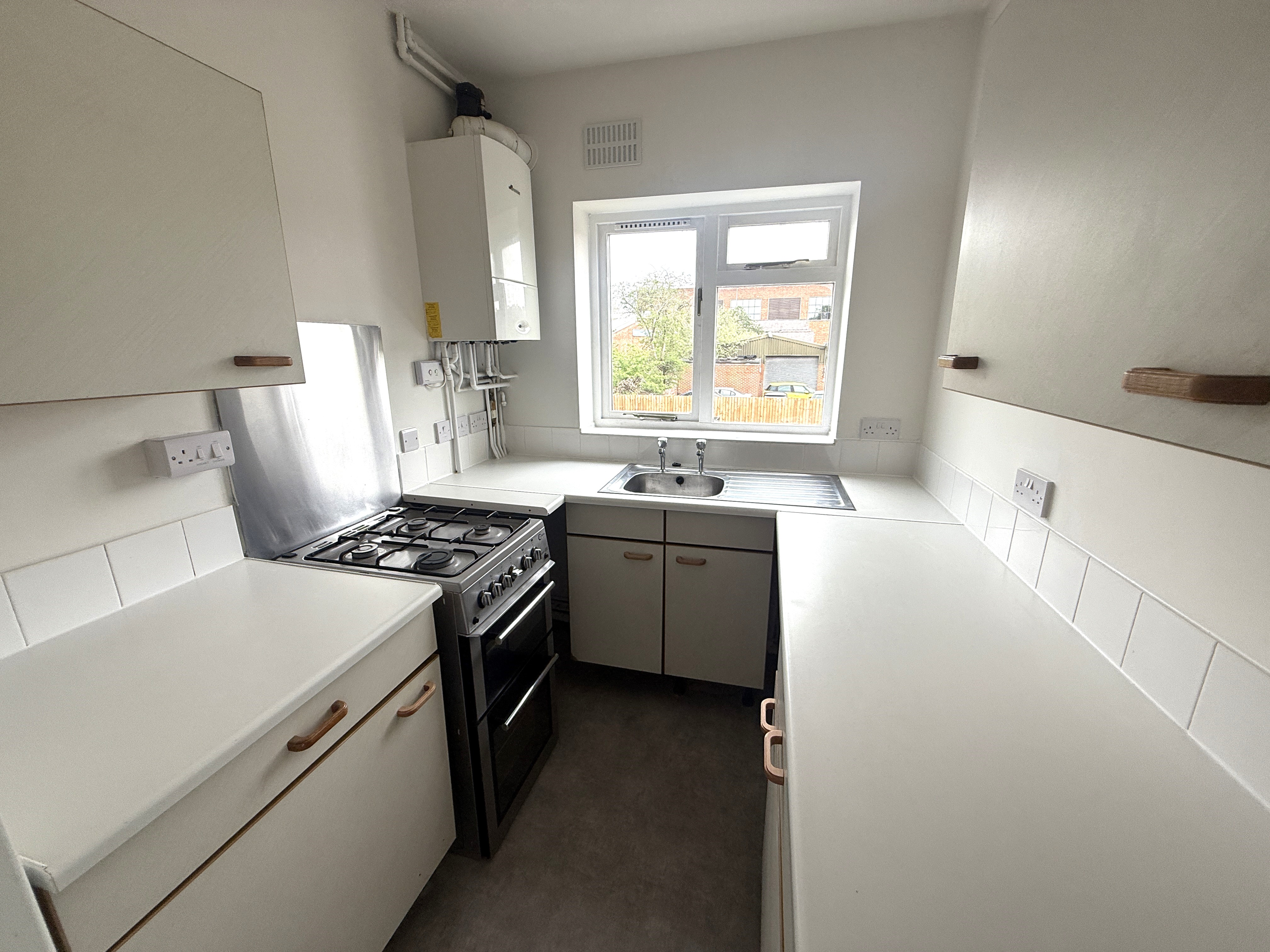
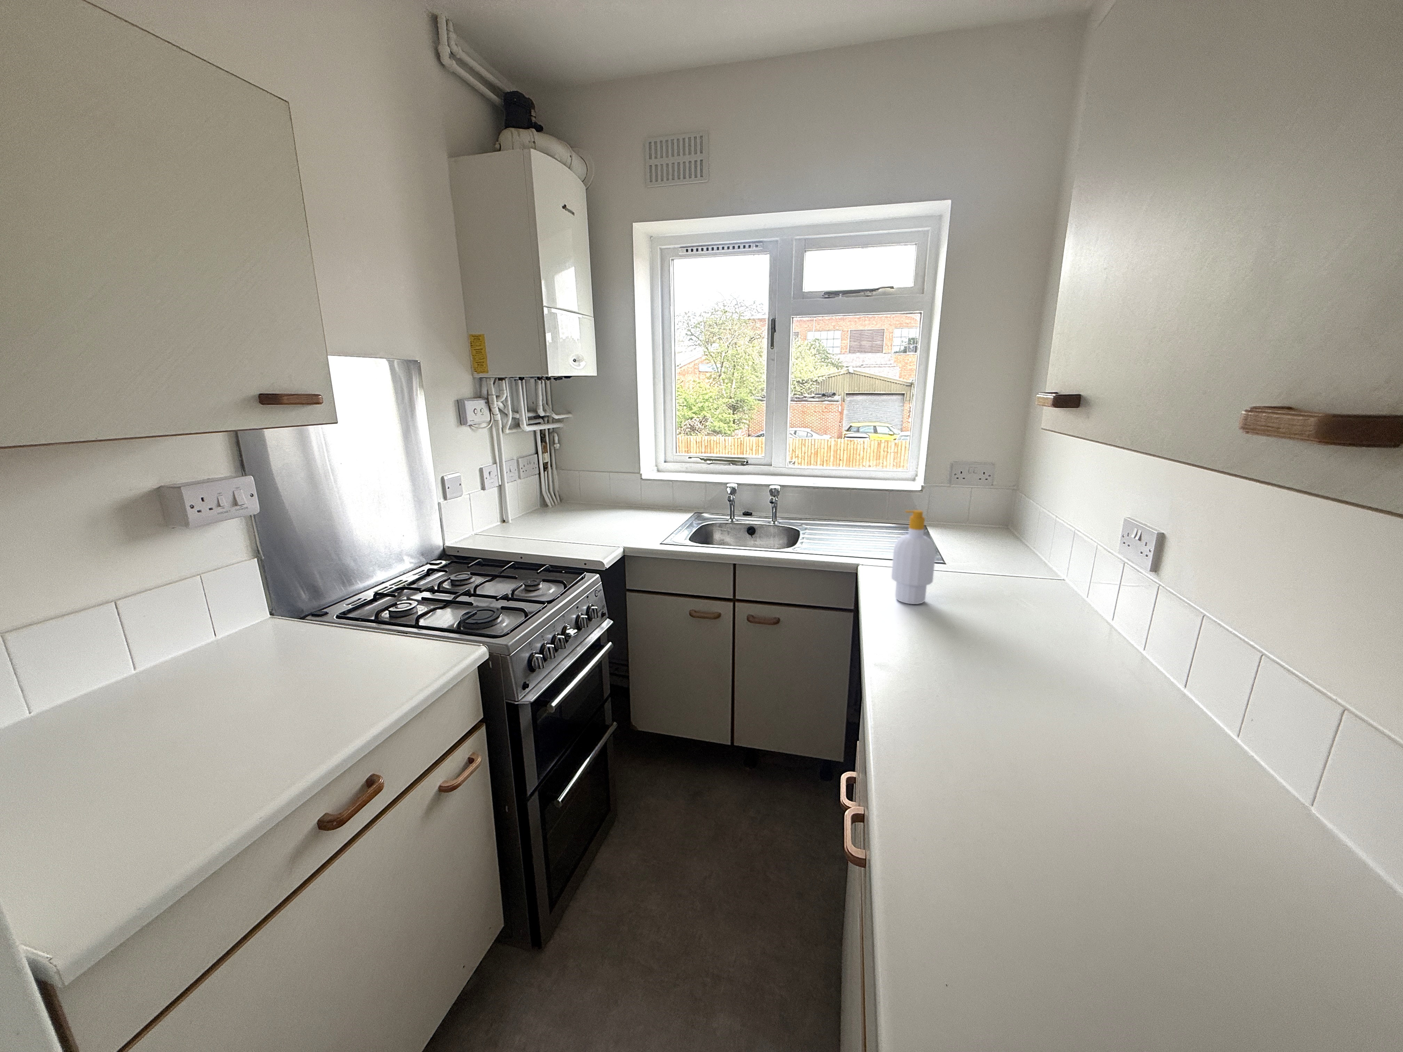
+ soap bottle [892,509,936,604]
